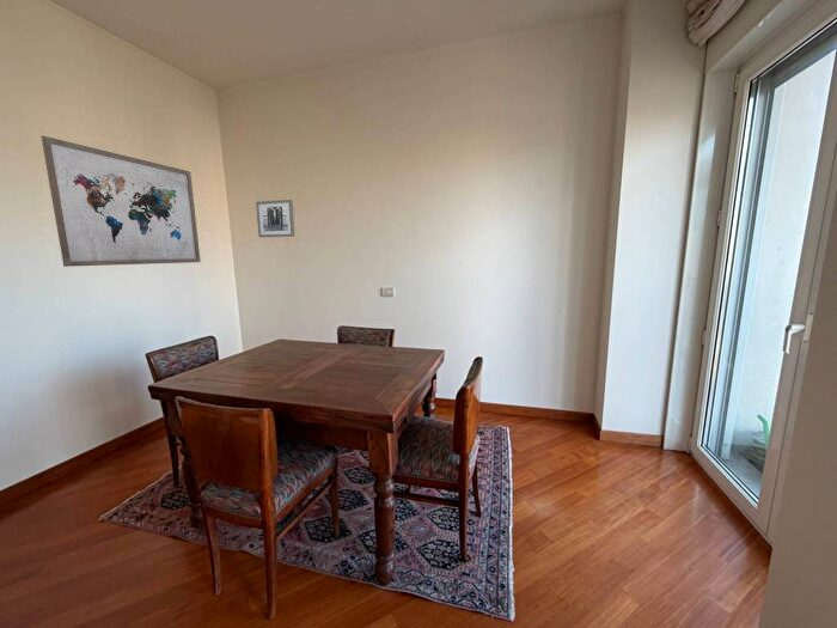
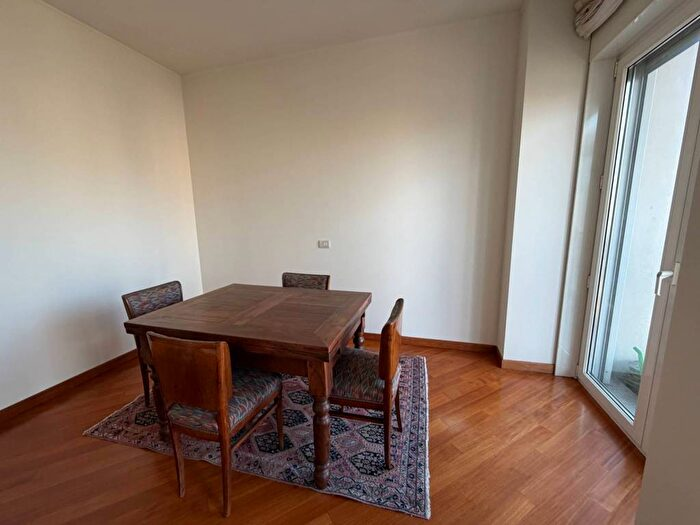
- wall art [41,135,202,268]
- wall art [255,199,297,238]
